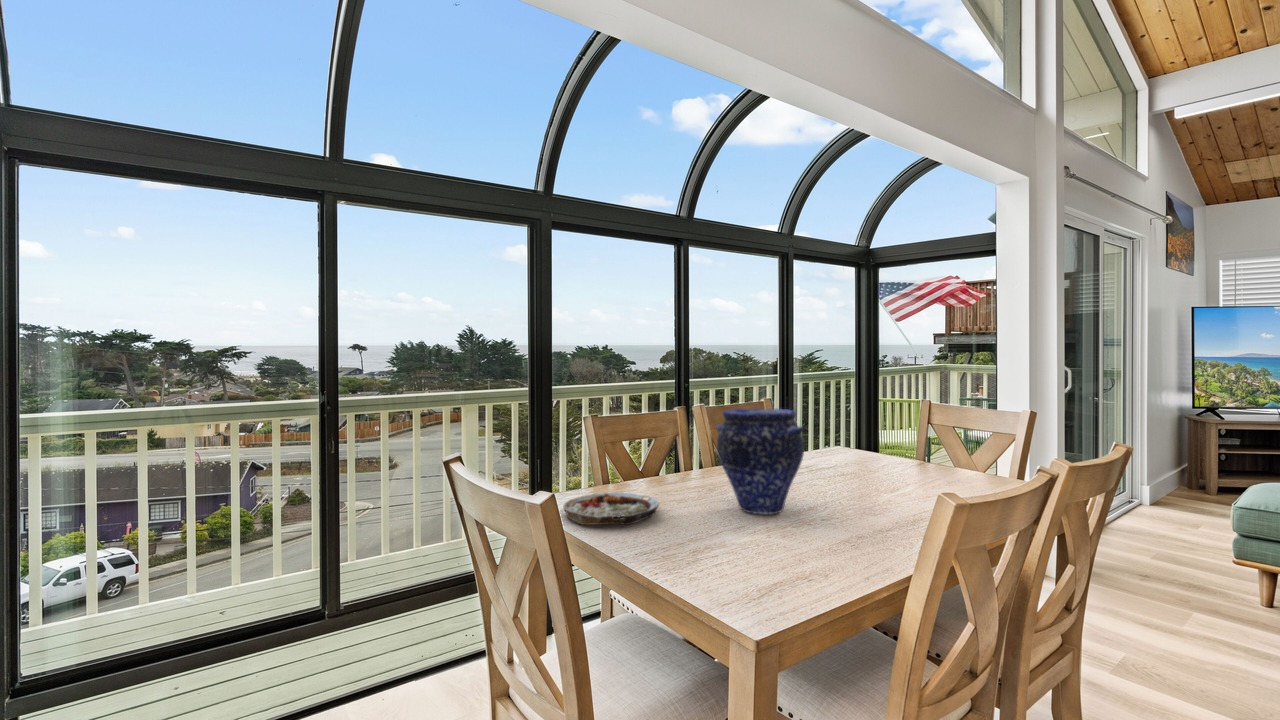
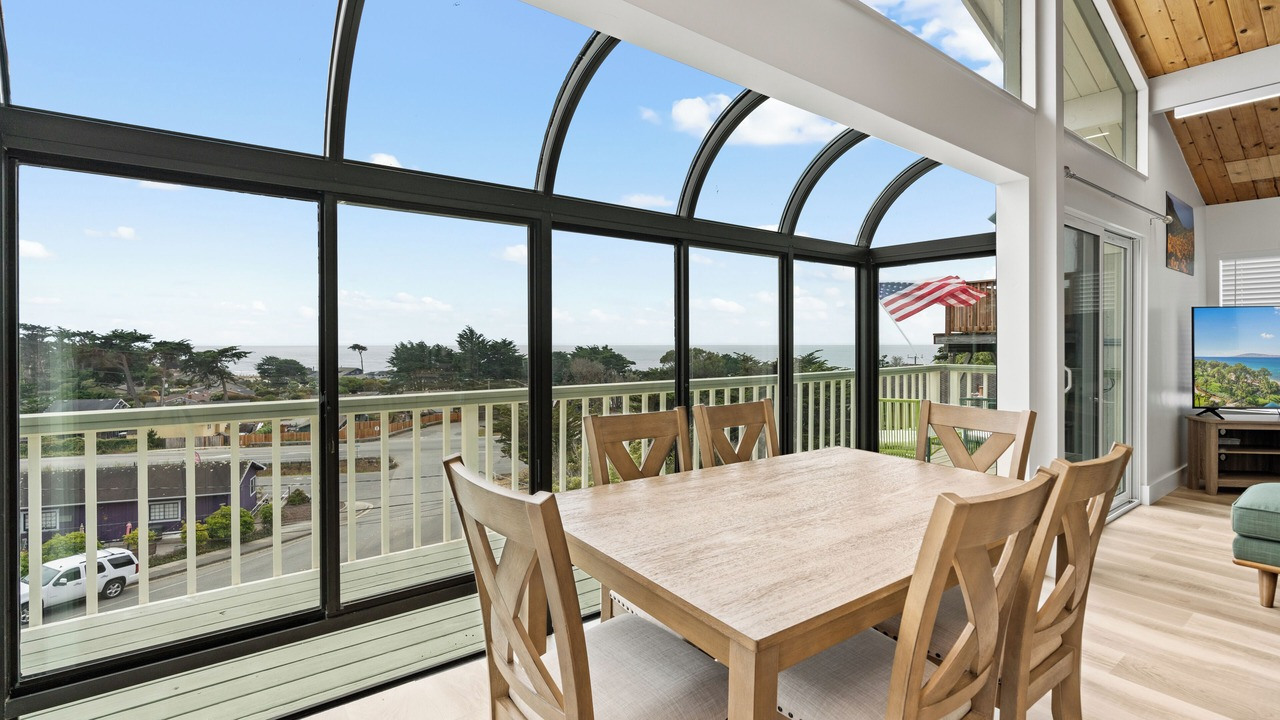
- plate [562,492,660,526]
- vase [716,408,805,516]
